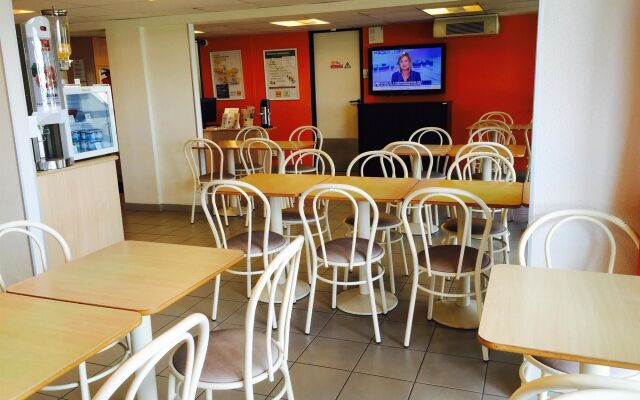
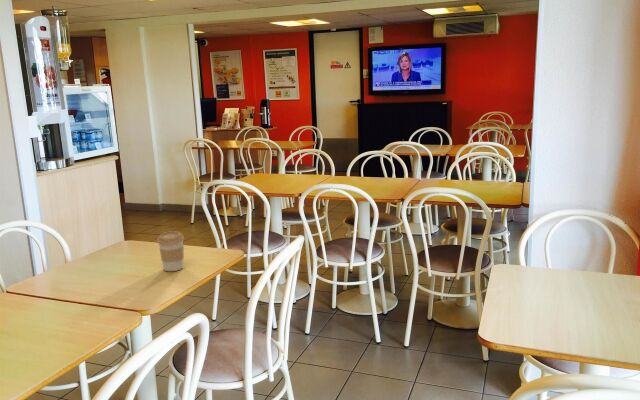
+ coffee cup [156,230,185,272]
